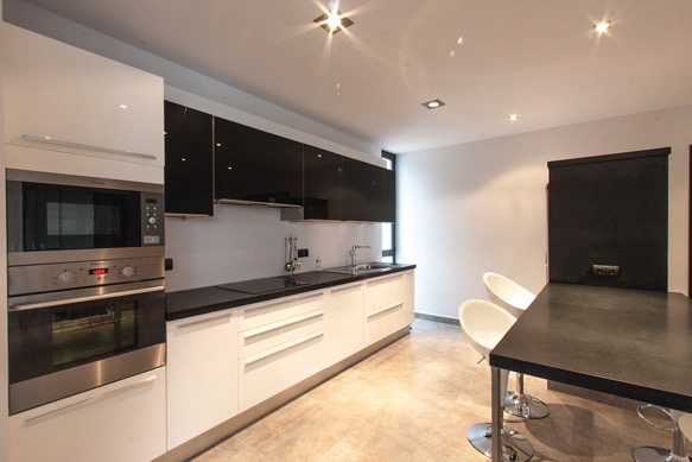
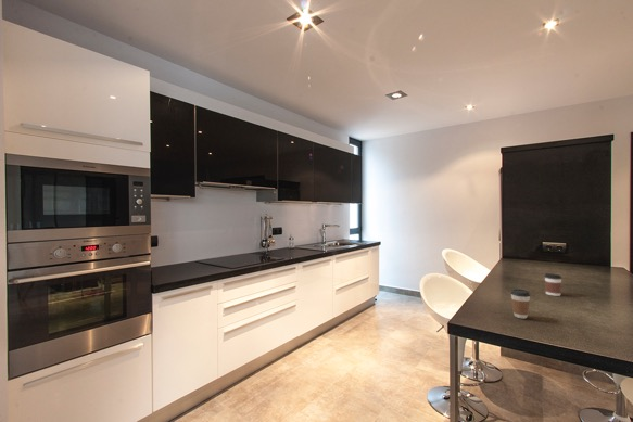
+ coffee cup [510,289,531,319]
+ coffee cup [543,272,562,297]
